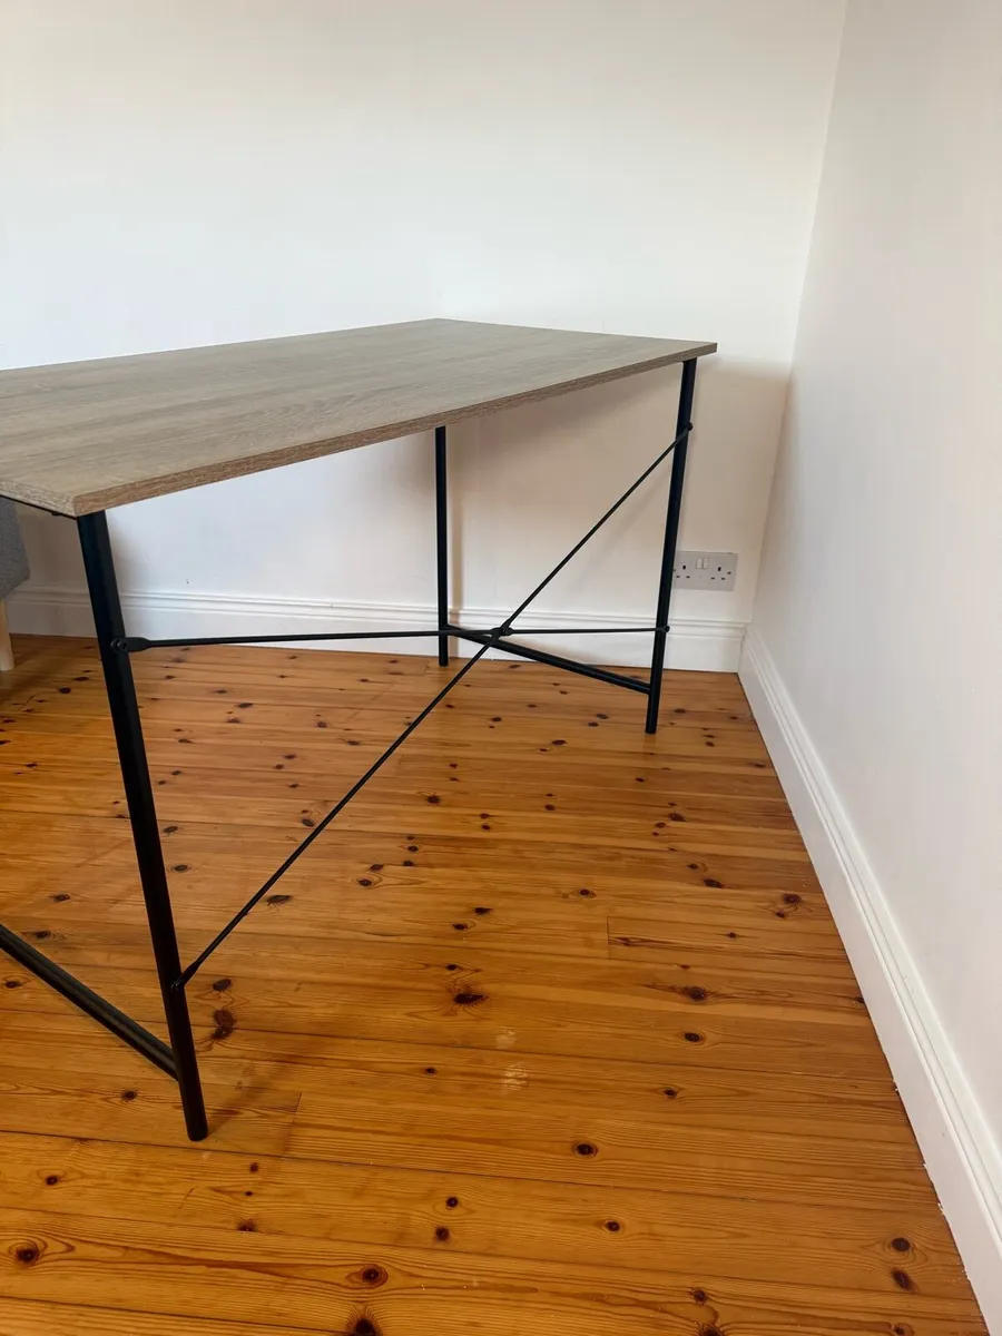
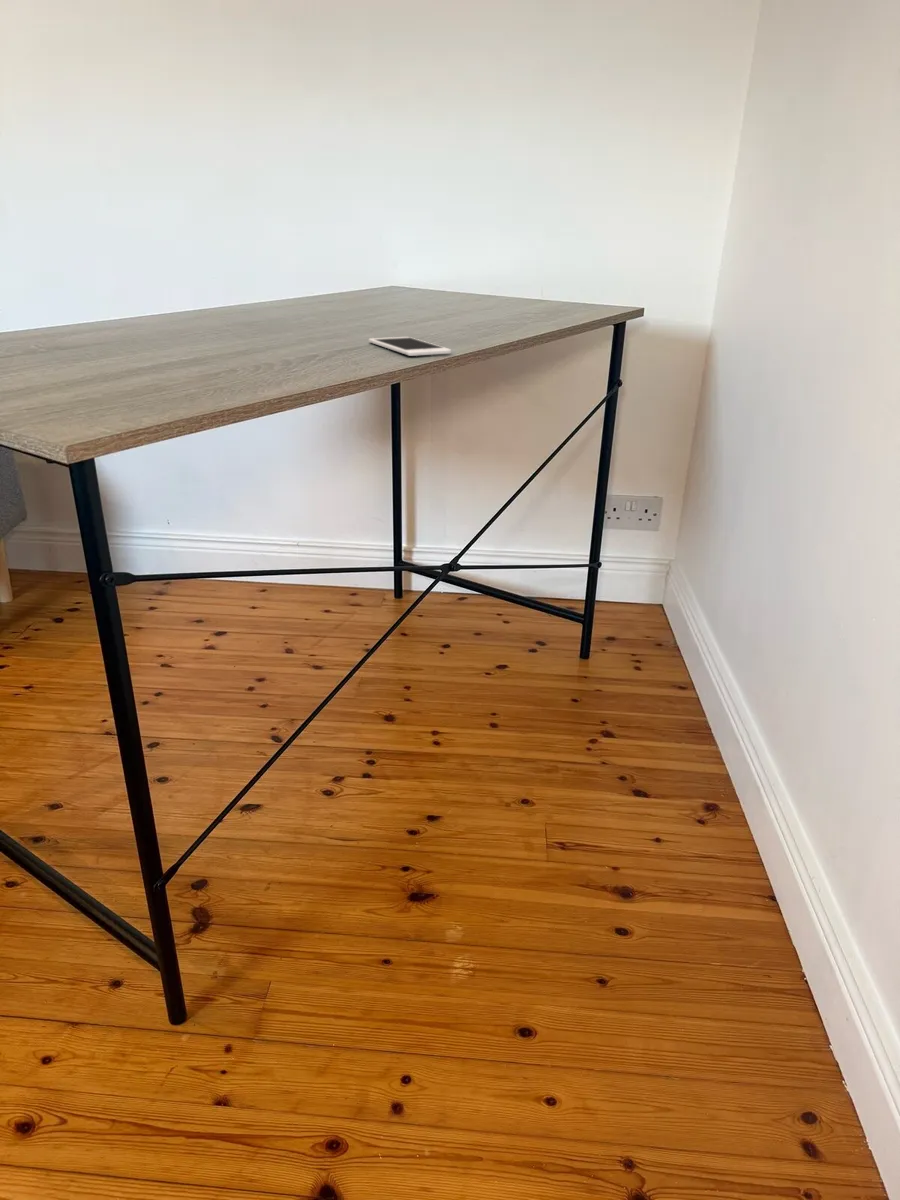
+ cell phone [368,336,452,357]
